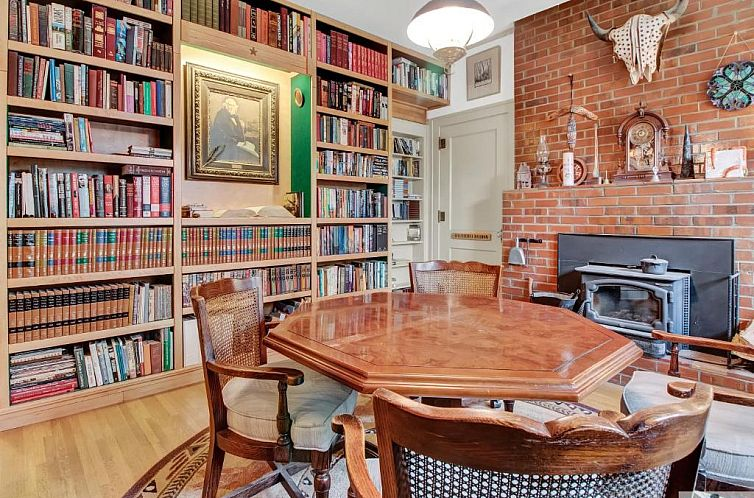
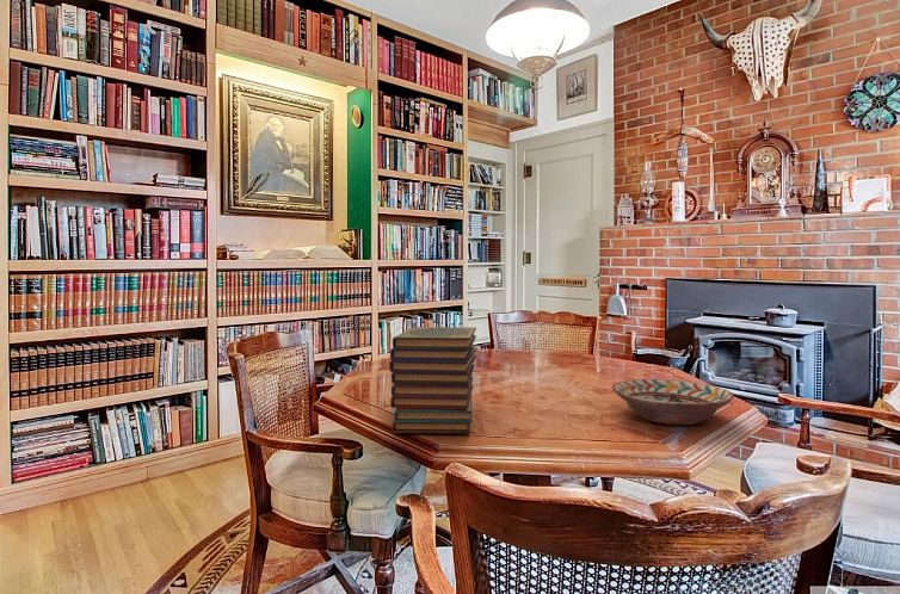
+ book stack [388,326,479,434]
+ decorative bowl [611,378,735,426]
